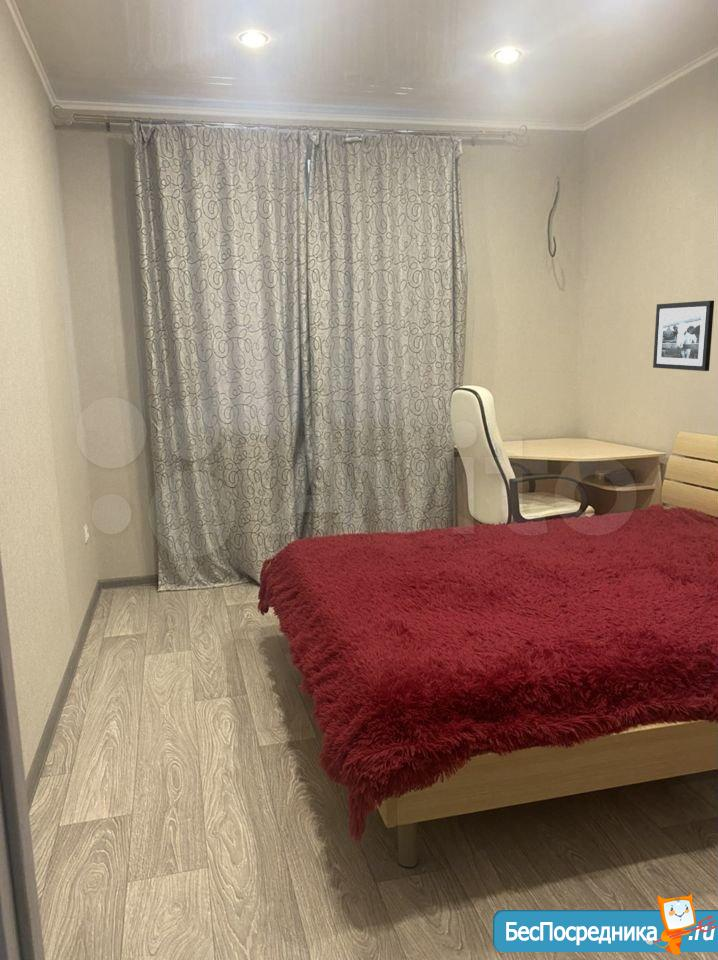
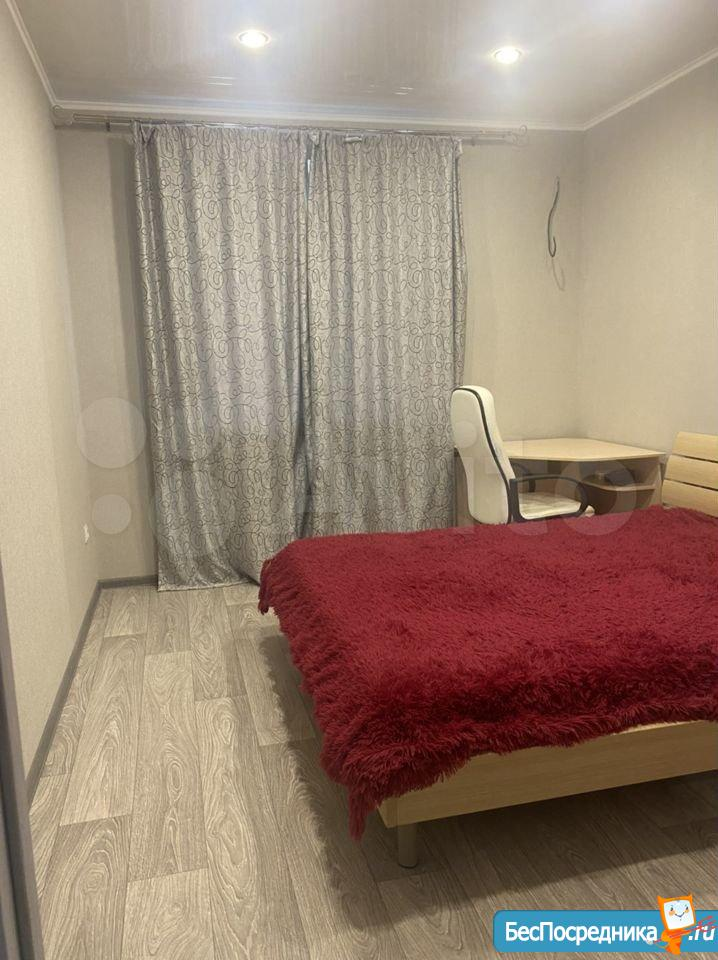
- picture frame [652,300,715,372]
